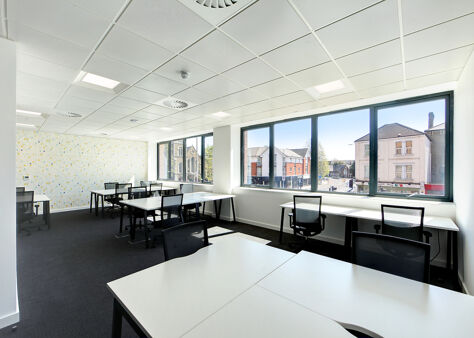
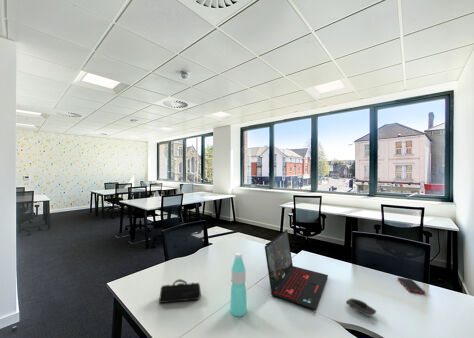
+ pencil case [158,278,202,304]
+ laptop [264,229,329,311]
+ water bottle [229,251,248,317]
+ computer mouse [345,297,377,317]
+ cell phone [397,277,426,295]
